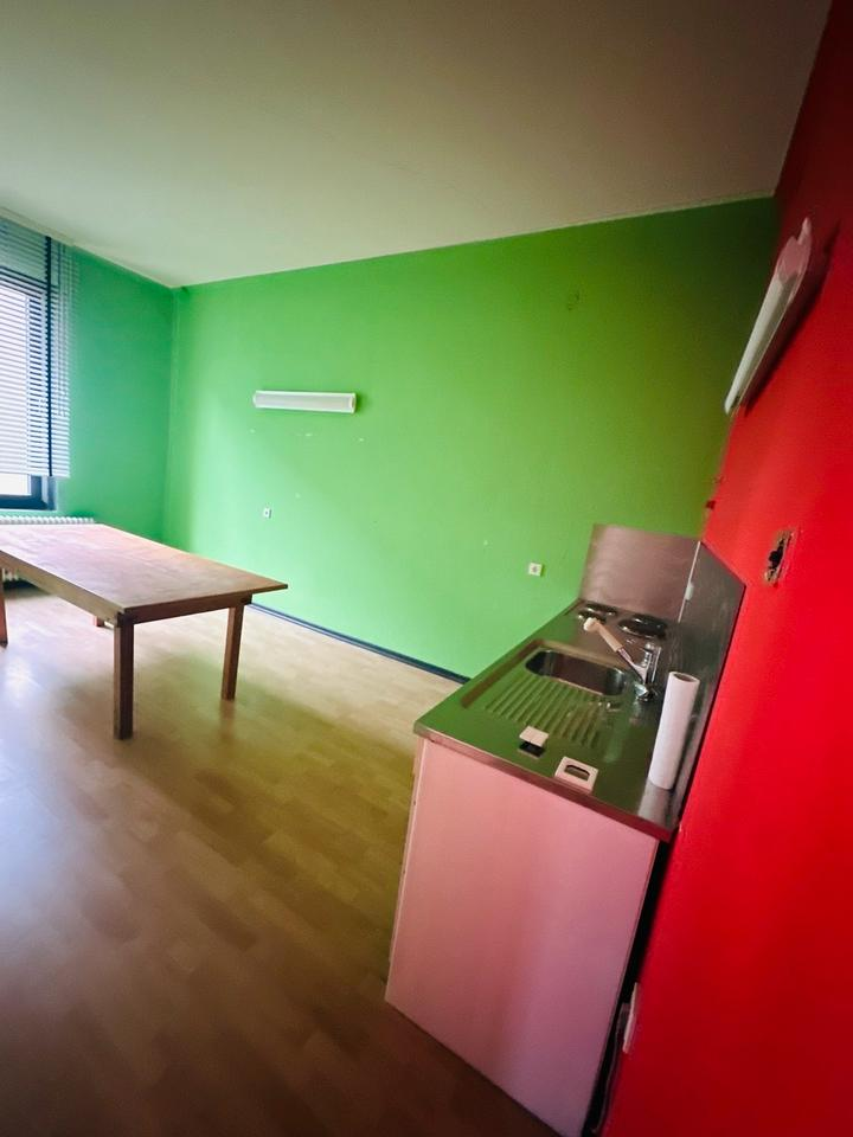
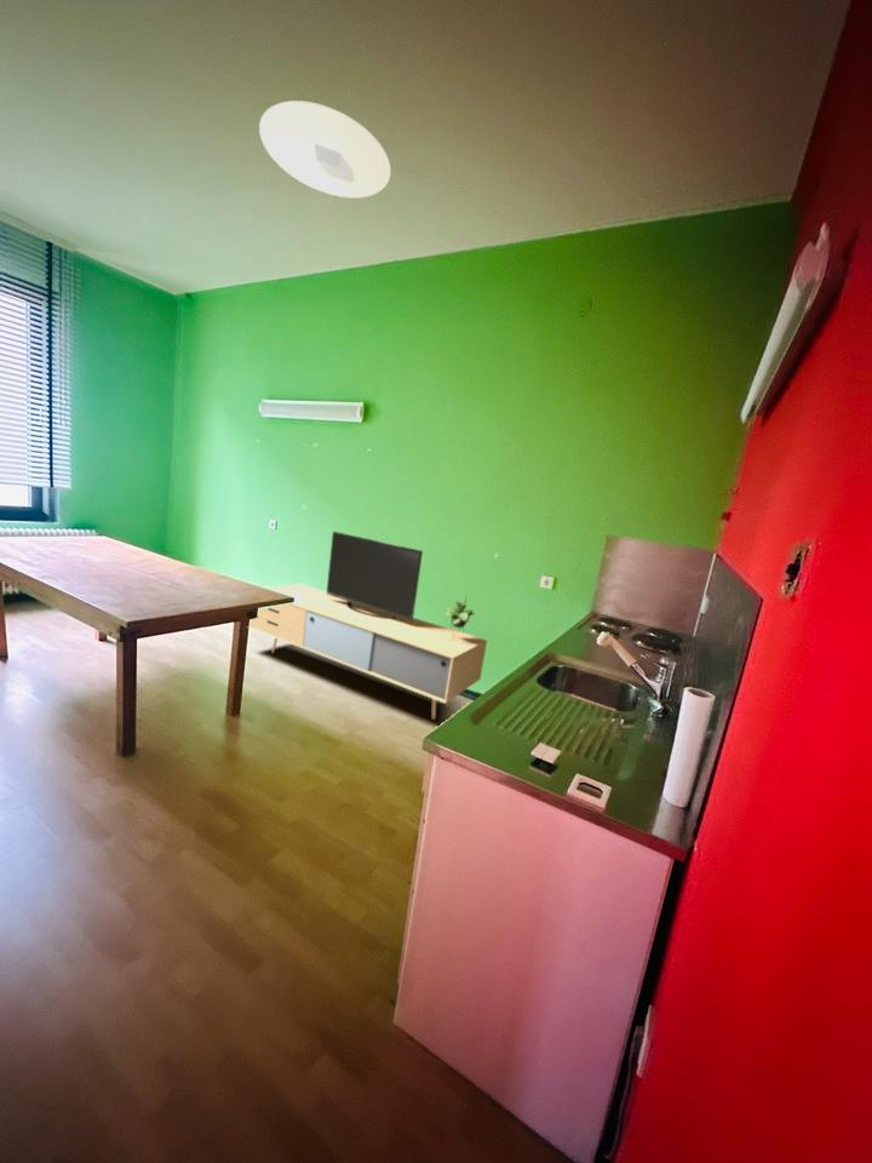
+ ceiling light [258,99,392,200]
+ media console [248,531,488,721]
